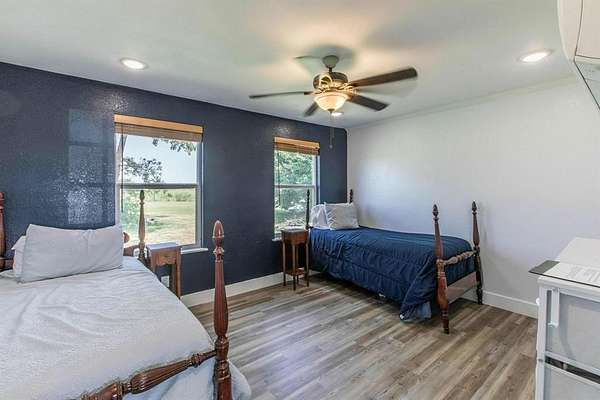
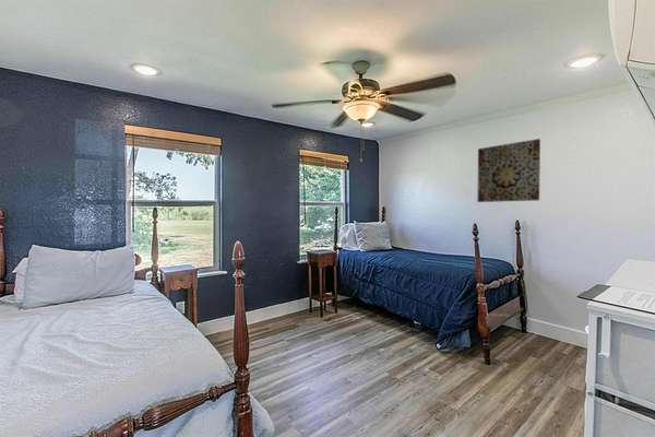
+ wall art [476,138,541,203]
